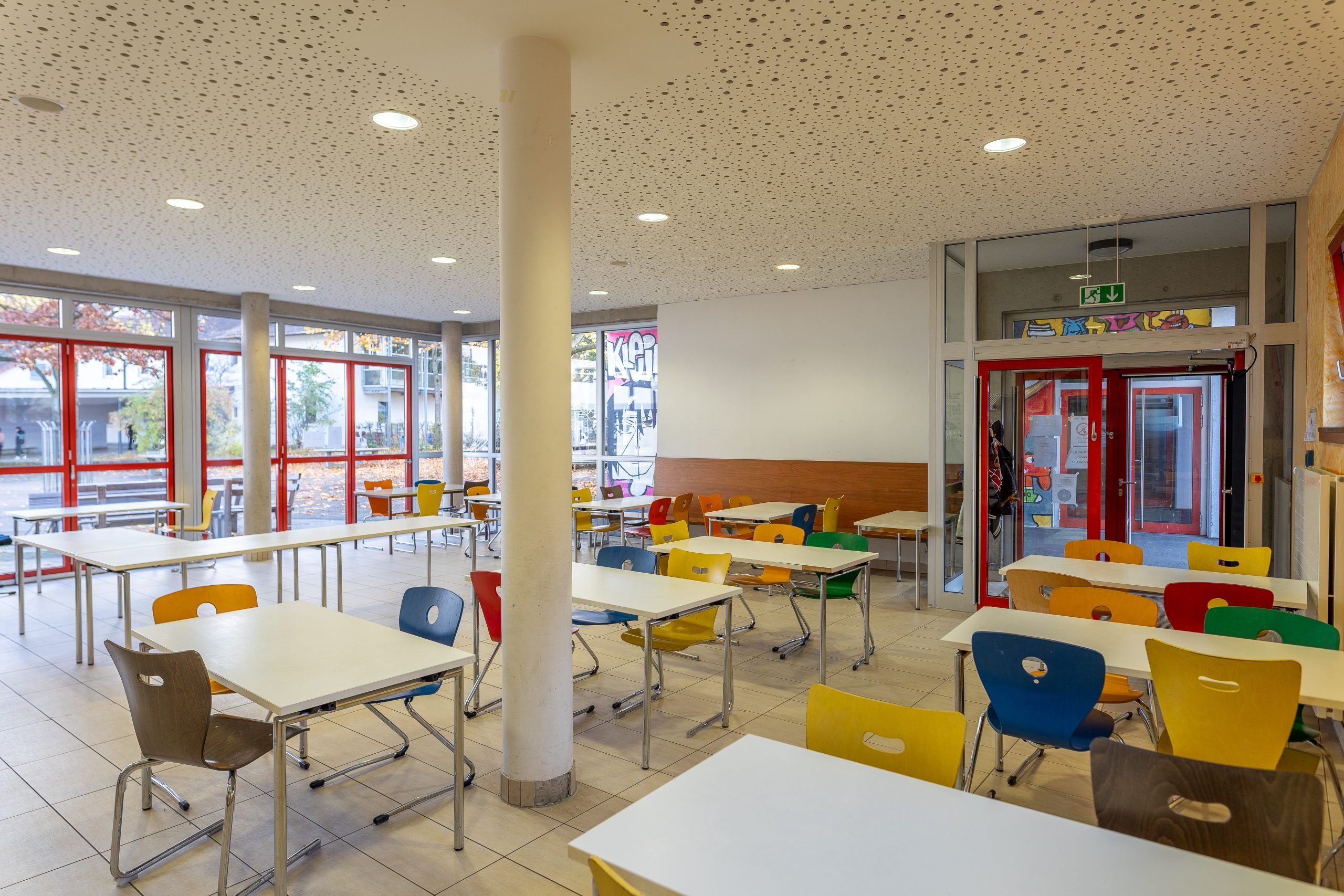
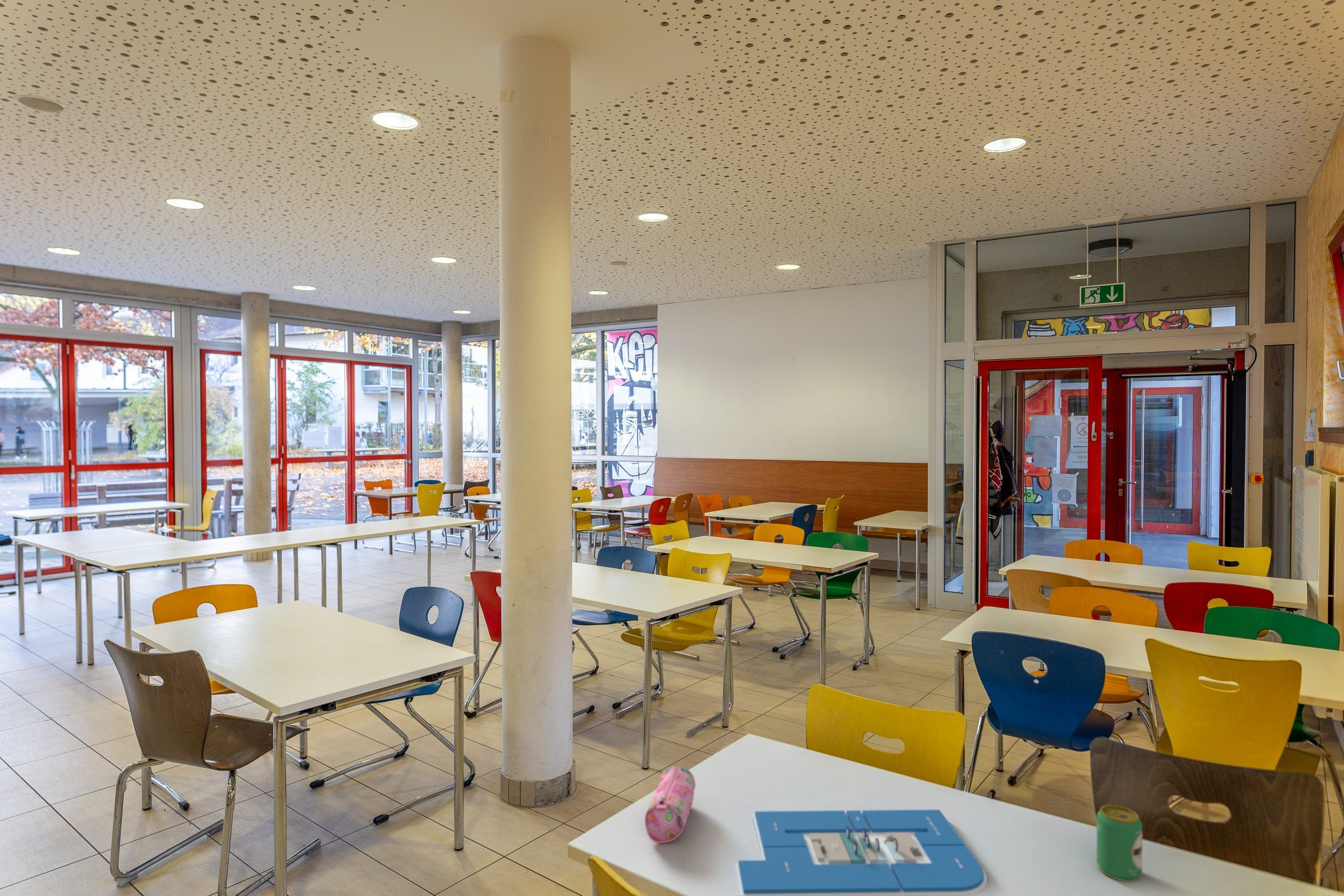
+ pencil case [644,765,696,844]
+ beverage can [1096,804,1143,882]
+ board game [735,809,987,896]
